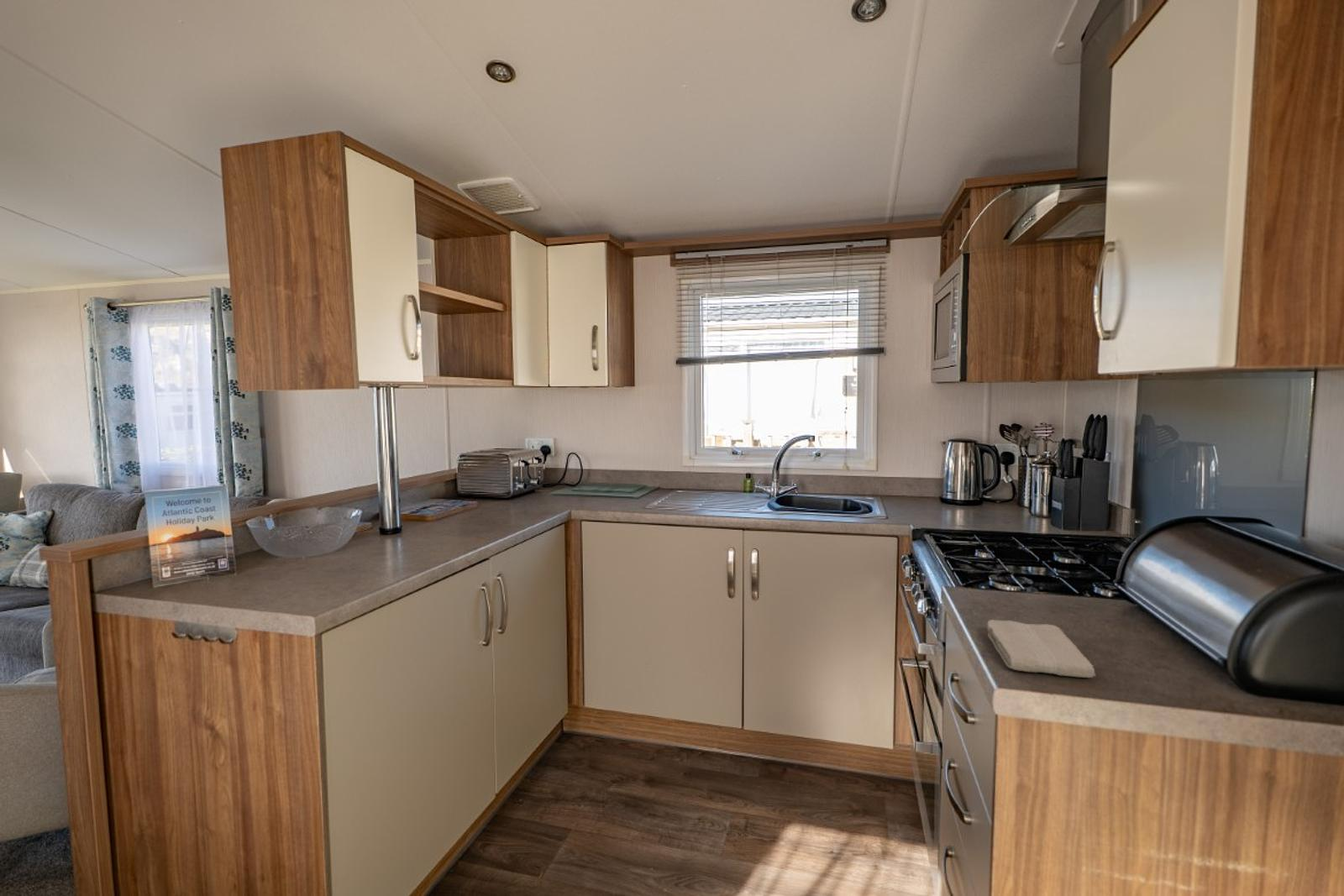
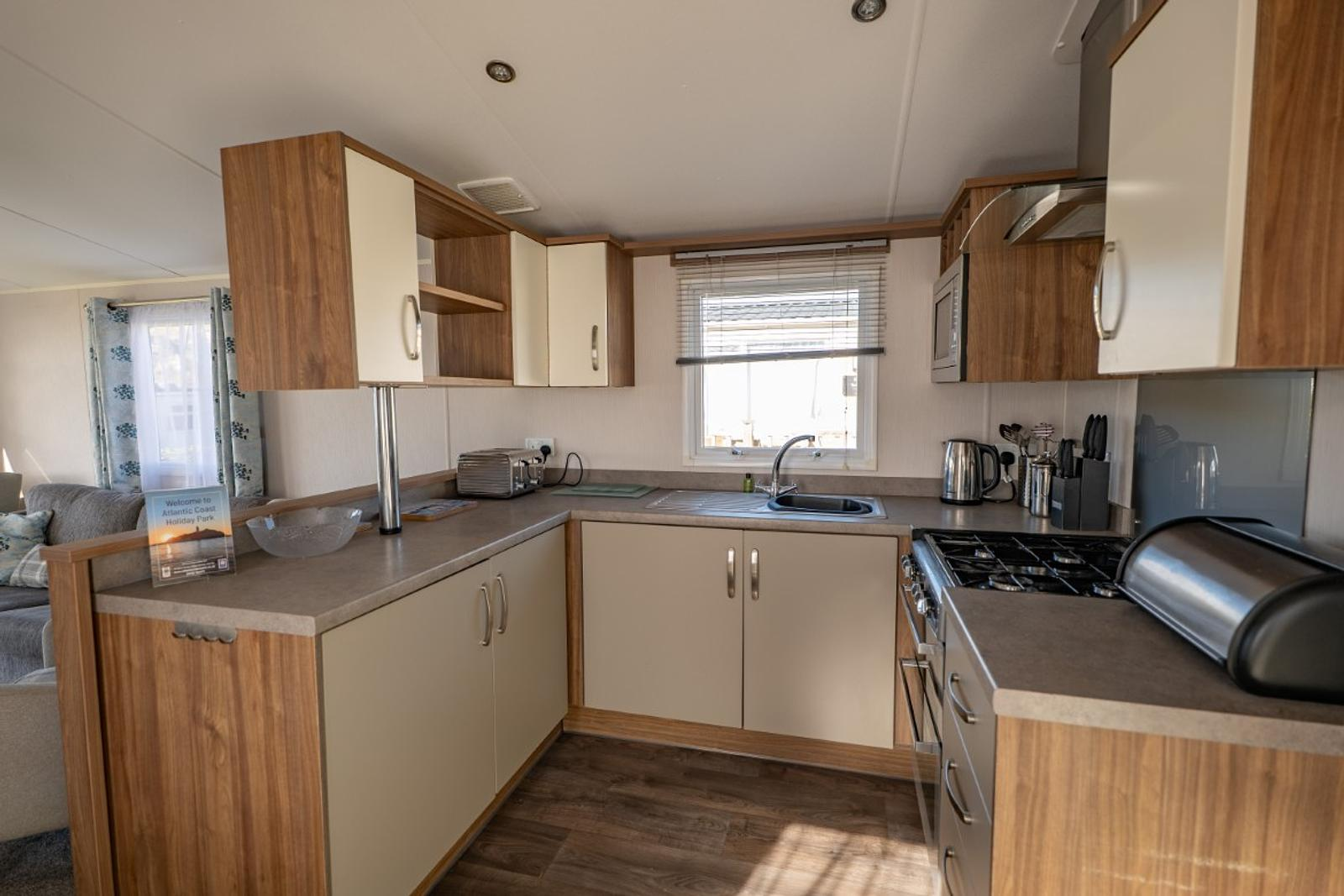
- washcloth [986,619,1096,679]
